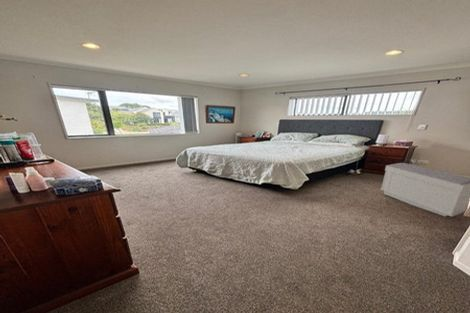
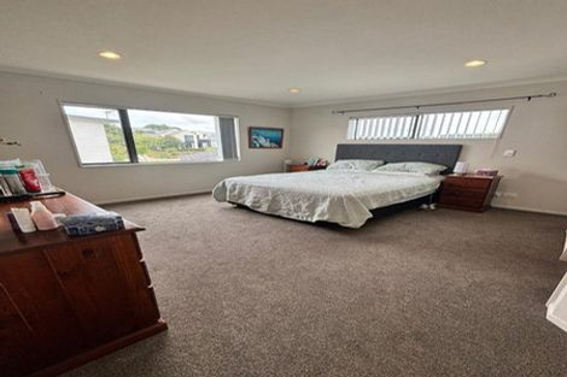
- bench [379,162,470,218]
